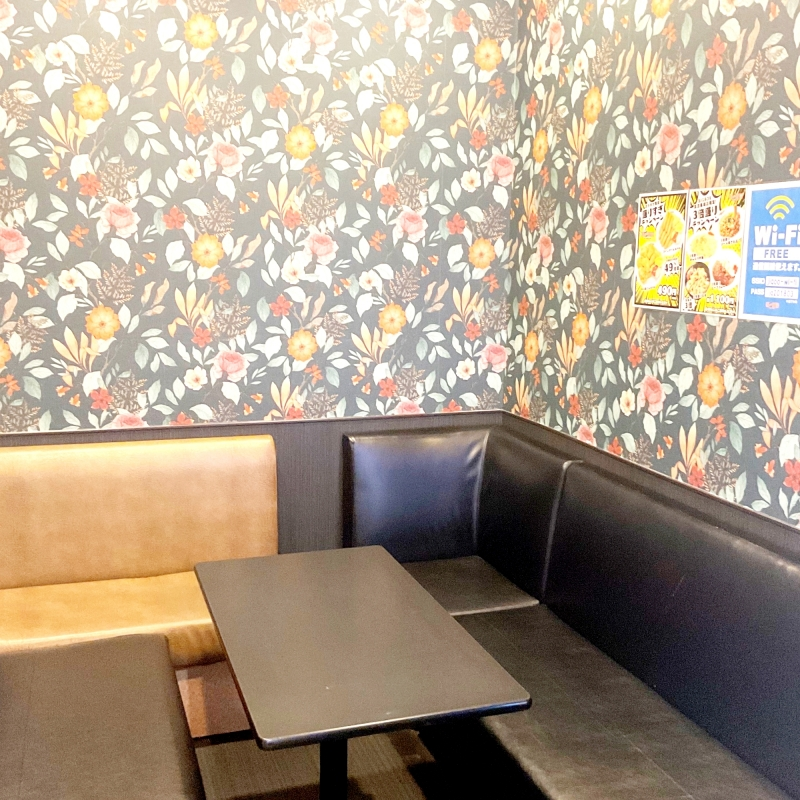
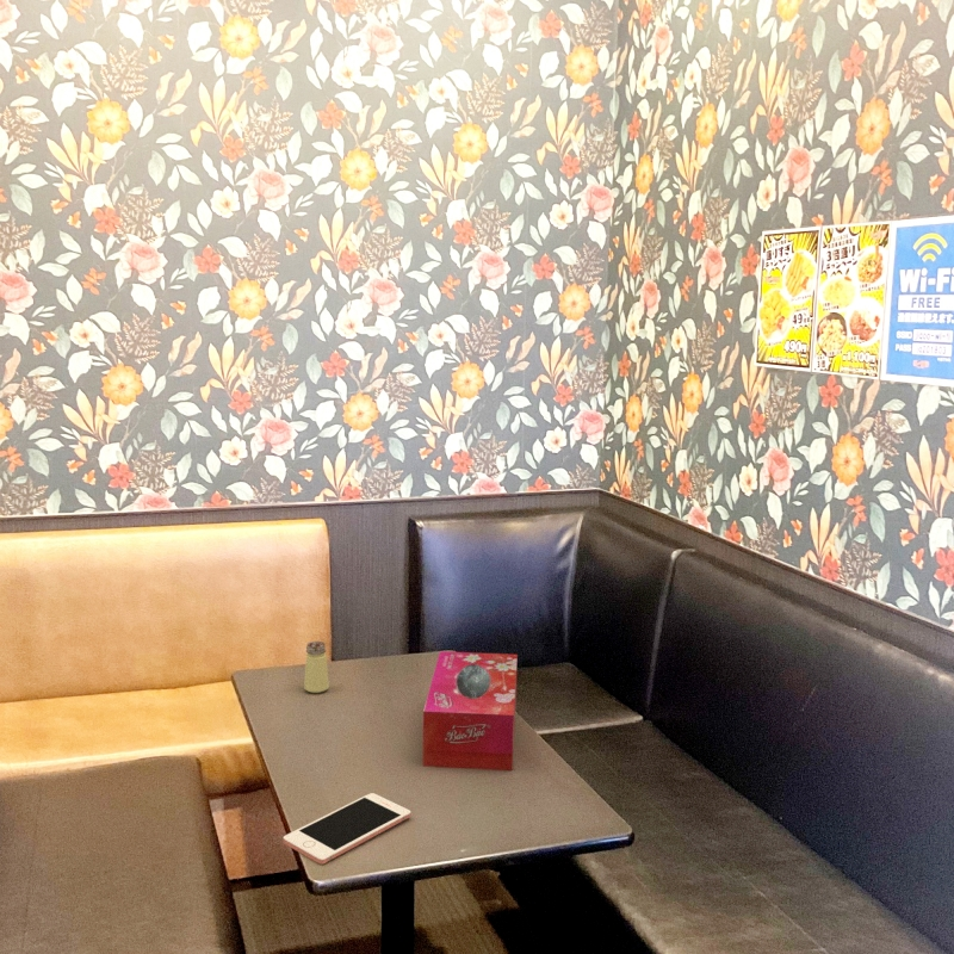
+ saltshaker [303,640,330,694]
+ cell phone [283,792,411,866]
+ tissue box [422,650,519,772]
